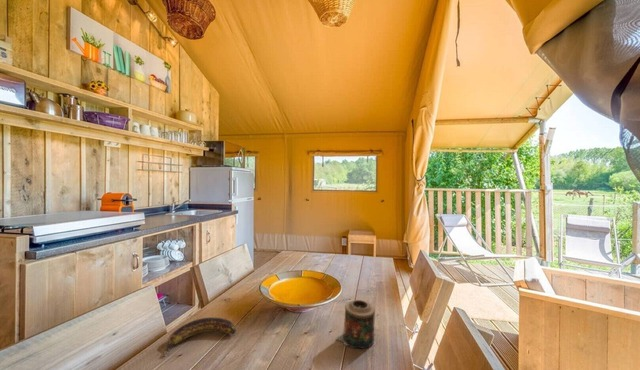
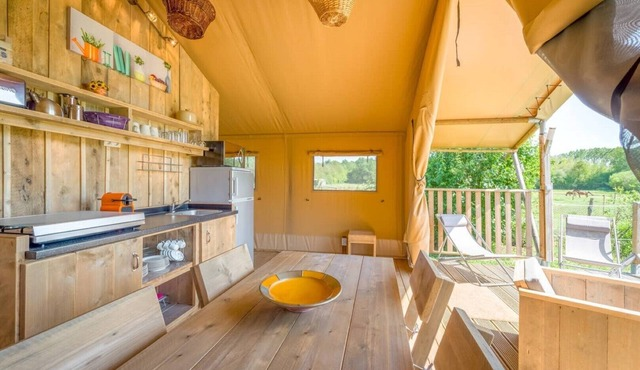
- candle [335,299,376,349]
- banana [163,316,237,358]
